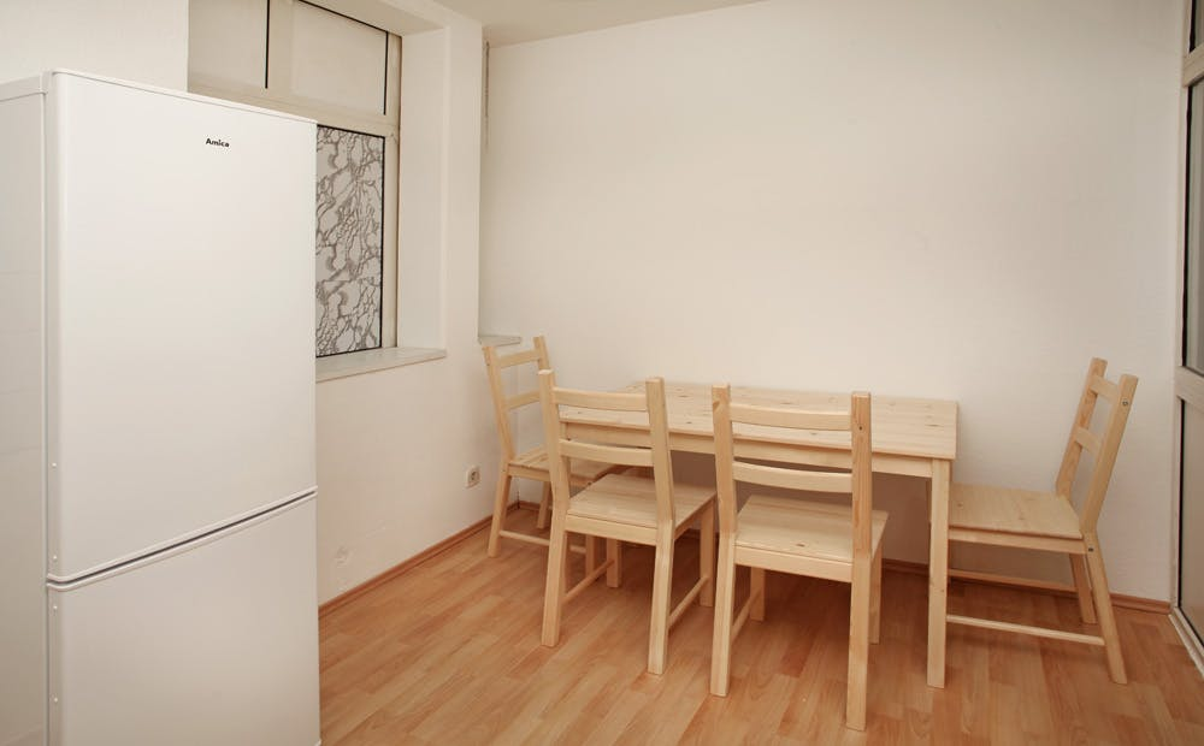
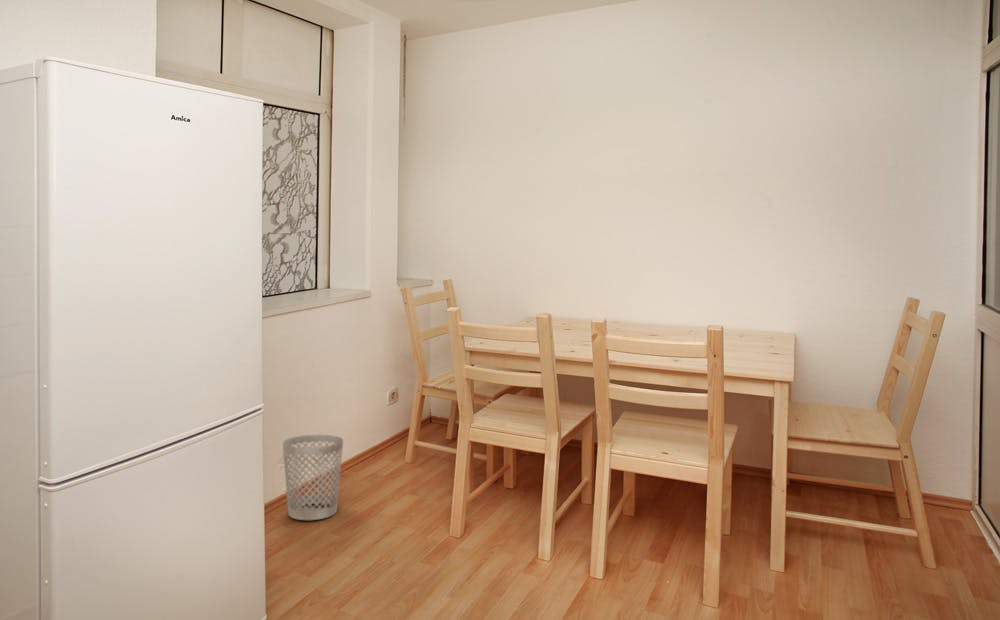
+ wastebasket [282,434,344,521]
